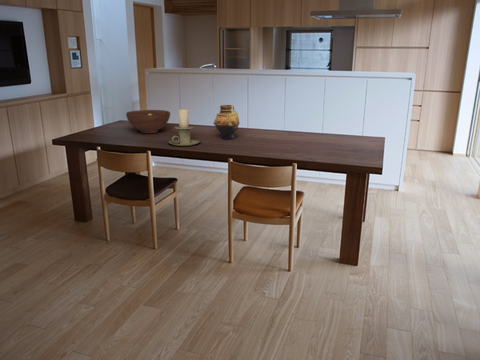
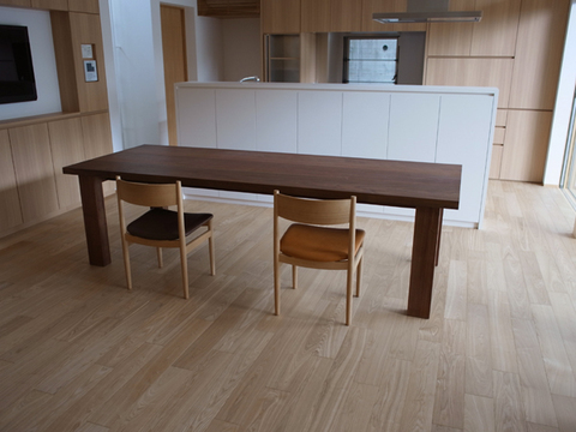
- fruit bowl [125,109,171,134]
- vase [212,104,240,140]
- candle holder [167,108,201,147]
